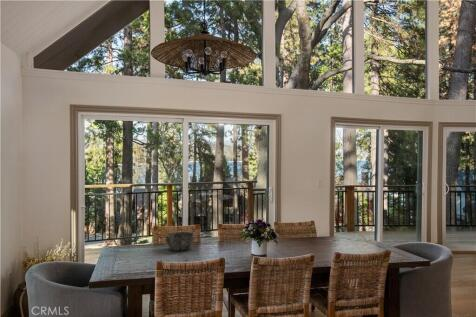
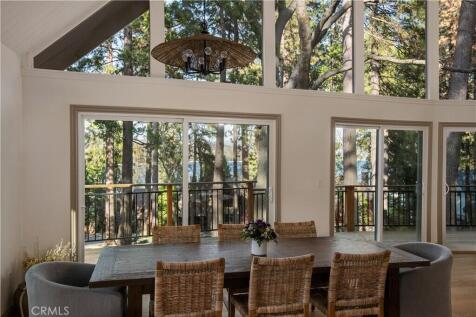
- bowl [165,231,196,252]
